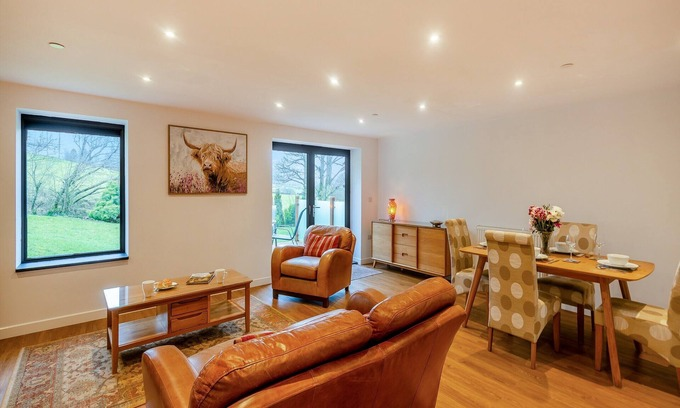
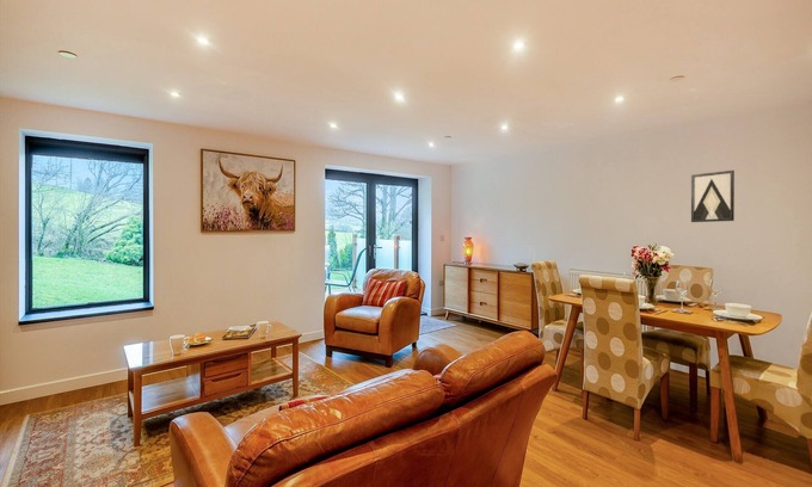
+ wall art [690,169,736,223]
